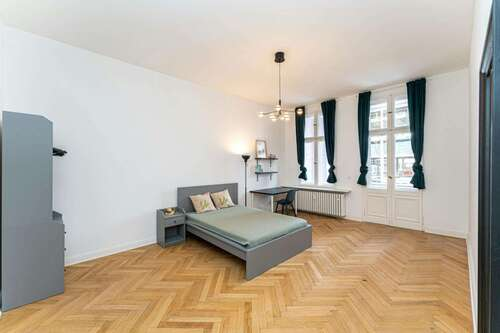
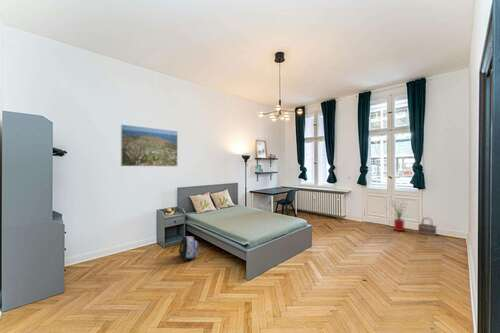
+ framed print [120,123,179,167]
+ house plant [386,197,413,232]
+ backpack [178,235,199,262]
+ basket [417,216,438,237]
